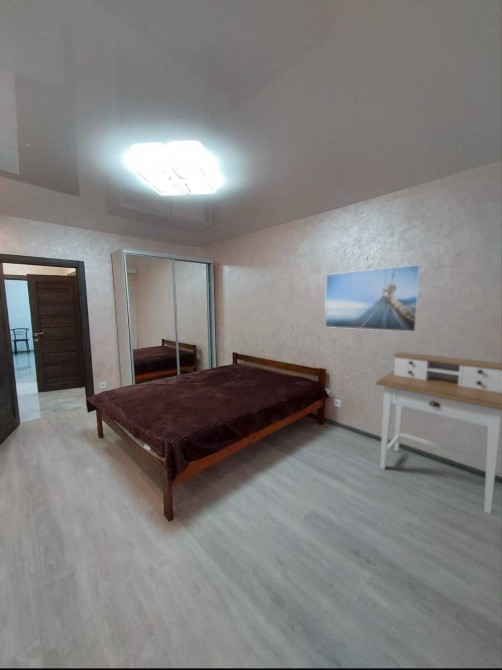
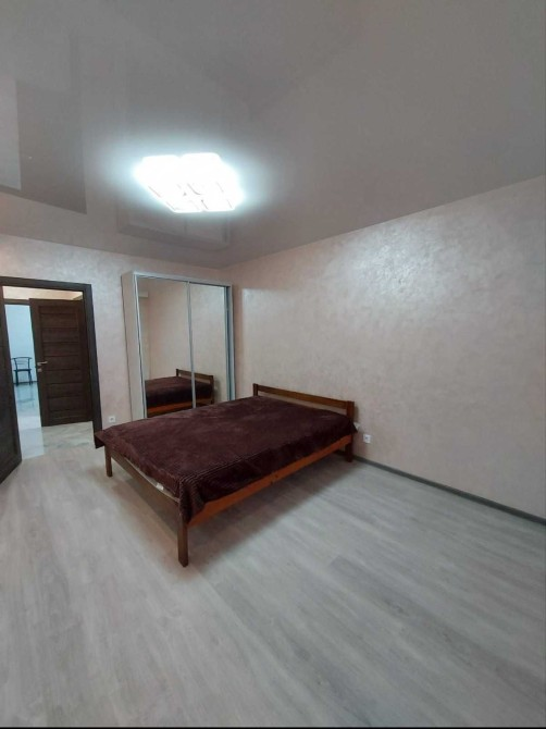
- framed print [324,264,421,333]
- desk [375,351,502,516]
